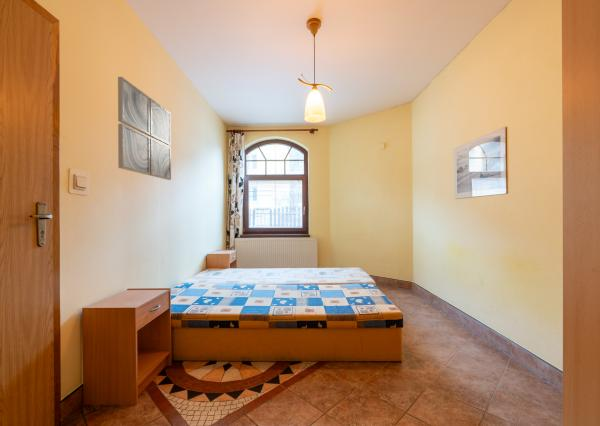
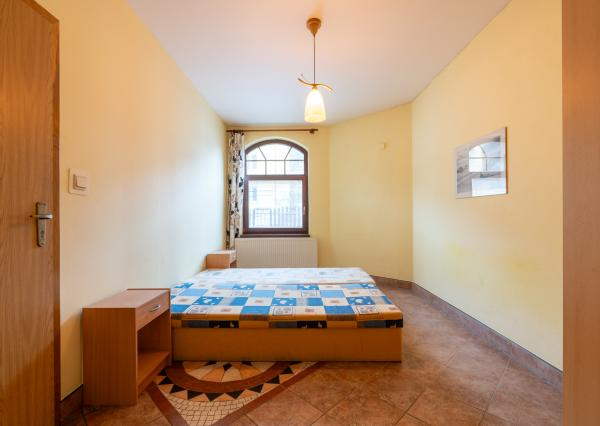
- wall art [117,76,172,181]
